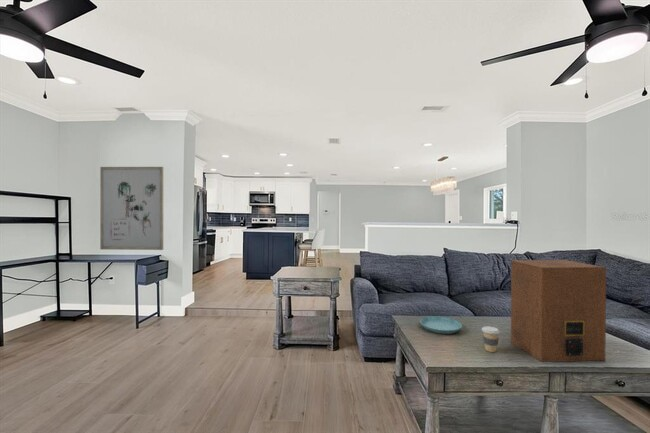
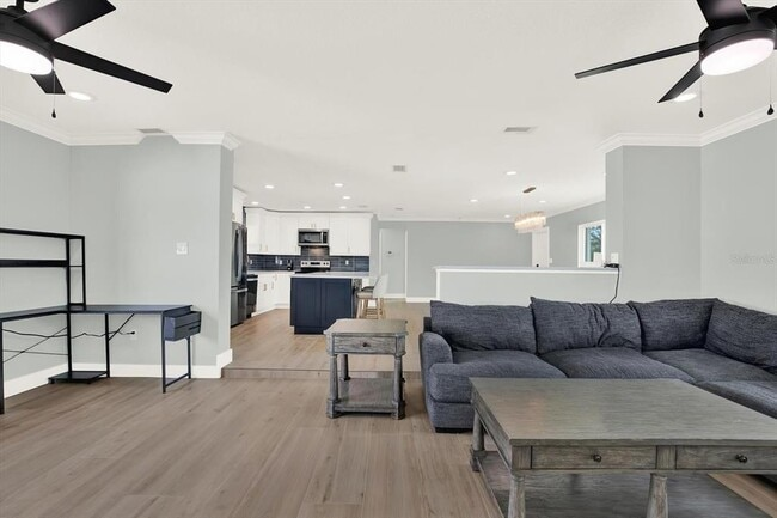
- coffee cup [481,325,501,353]
- saucer [419,315,463,335]
- wall art [99,166,164,251]
- speaker [510,259,607,363]
